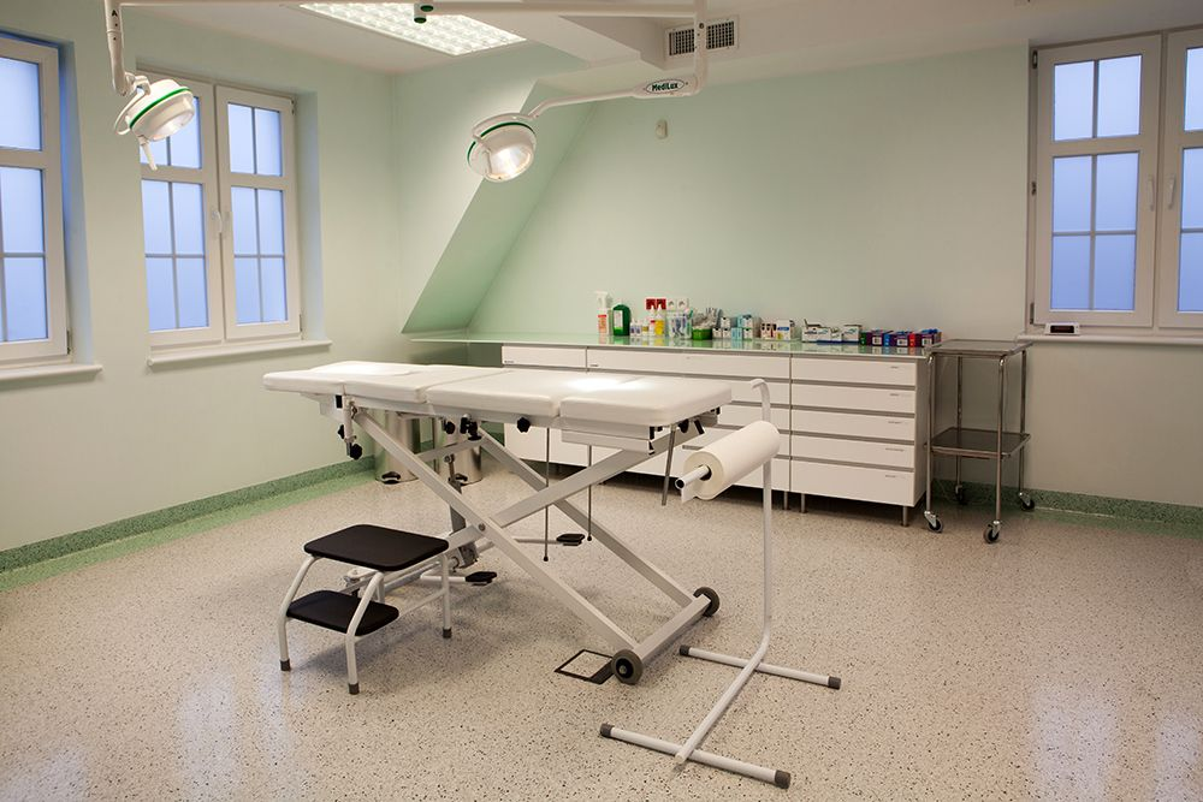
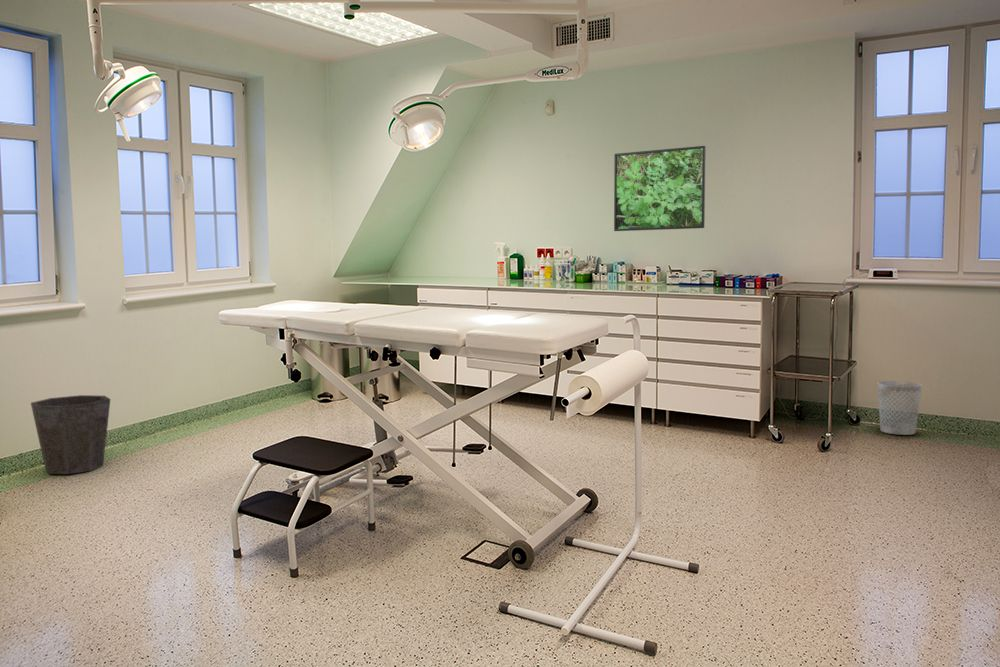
+ wastebasket [877,380,923,436]
+ waste bin [30,394,111,475]
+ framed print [613,145,707,232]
